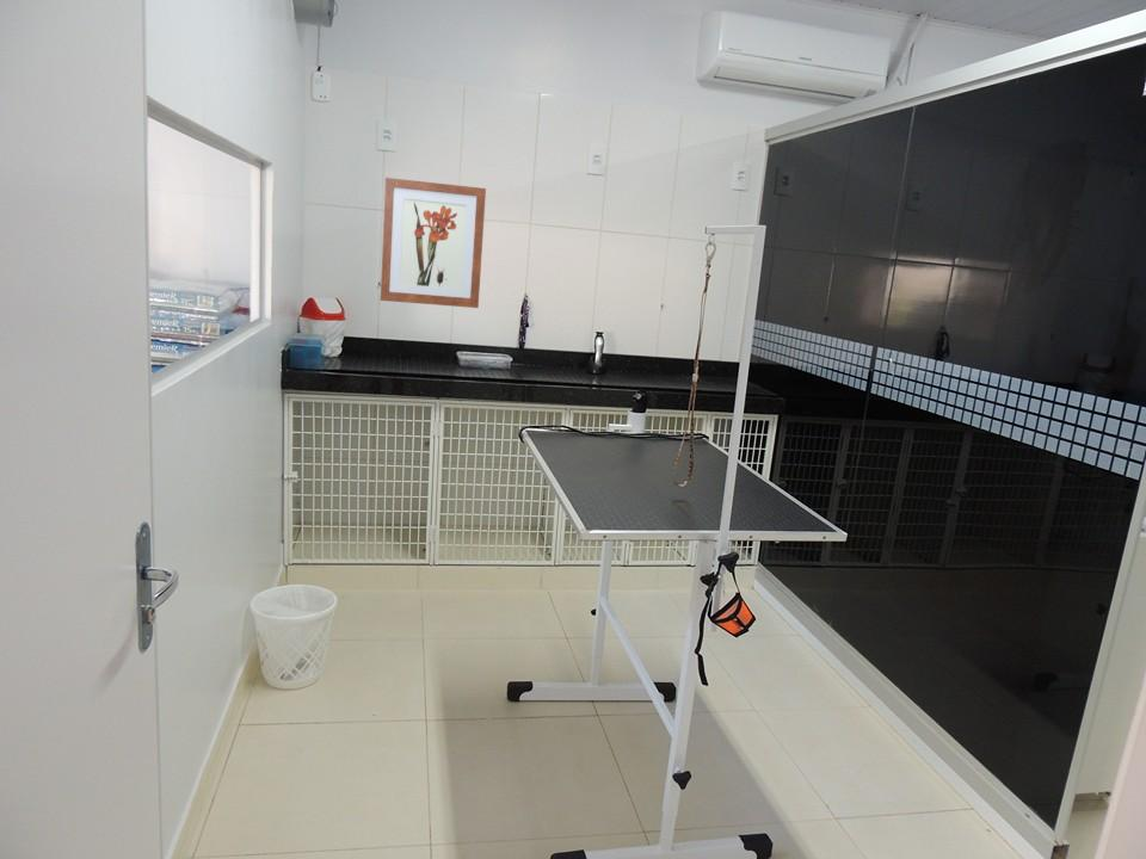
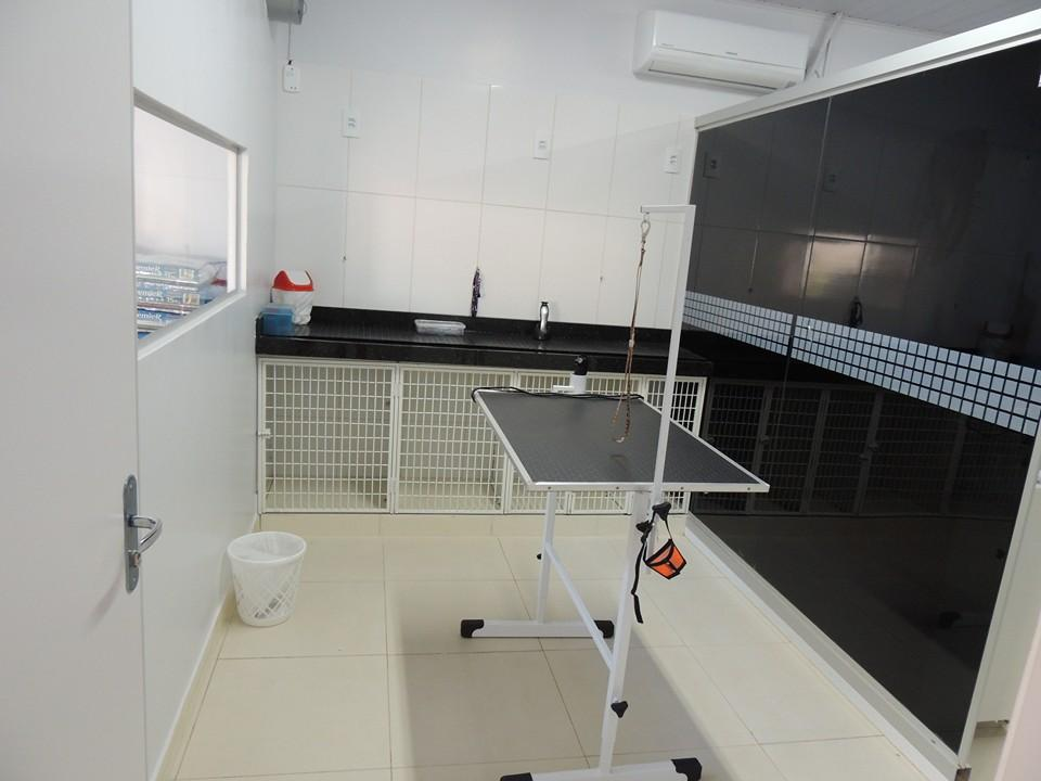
- wall art [380,177,487,309]
